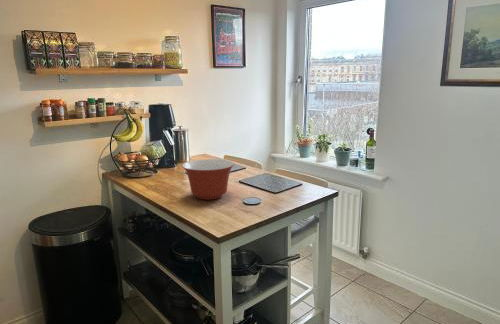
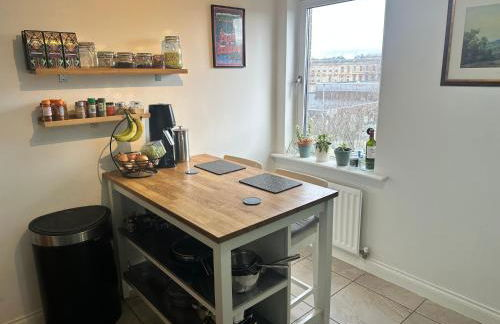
- mixing bowl [181,158,235,201]
